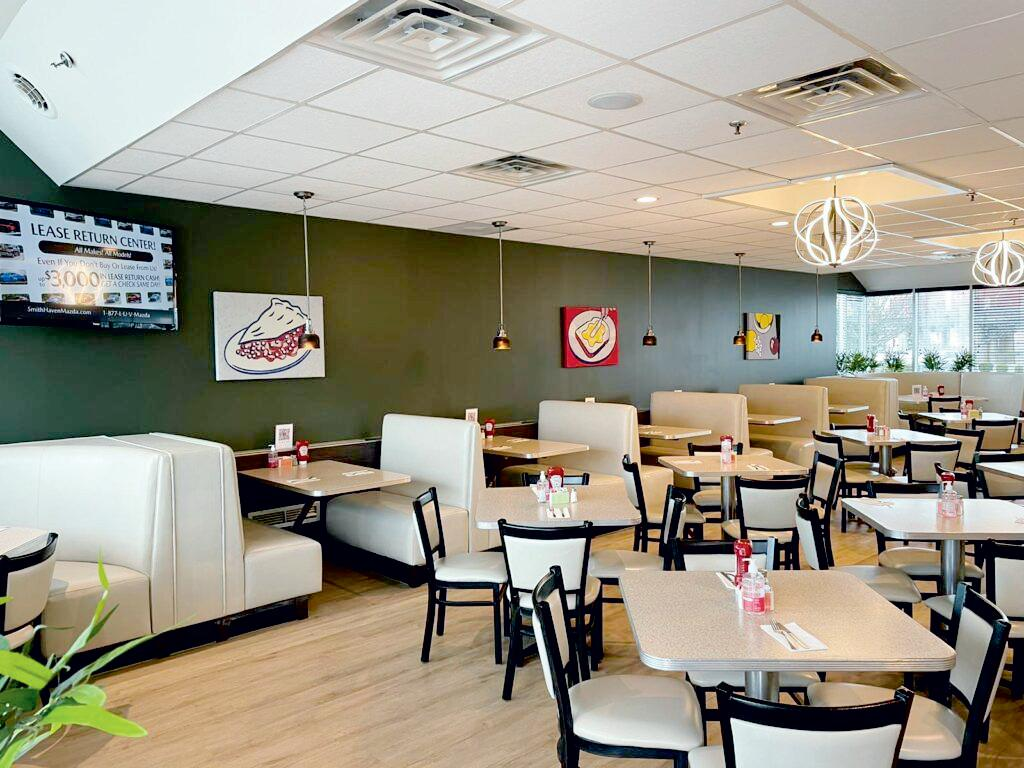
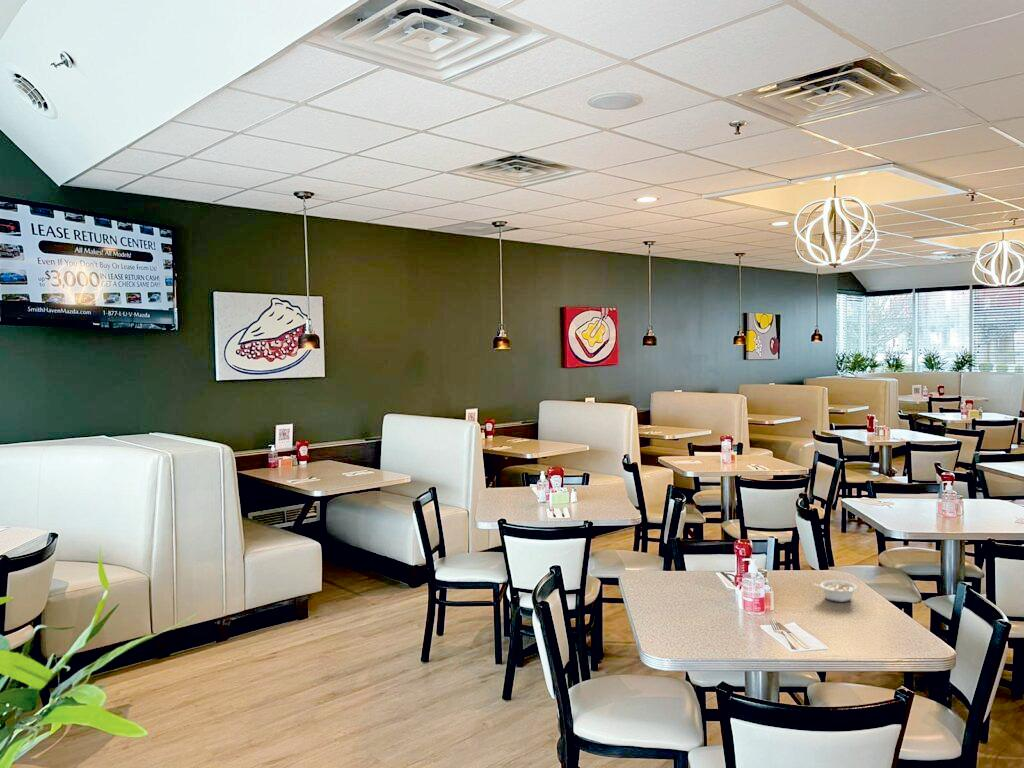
+ legume [812,579,858,603]
